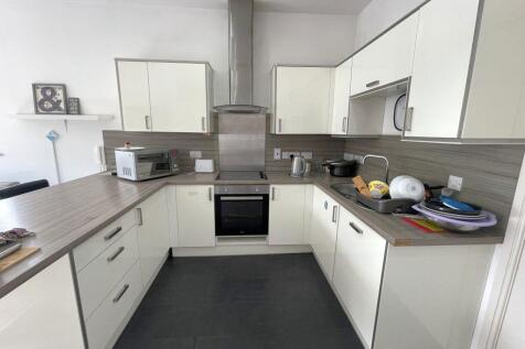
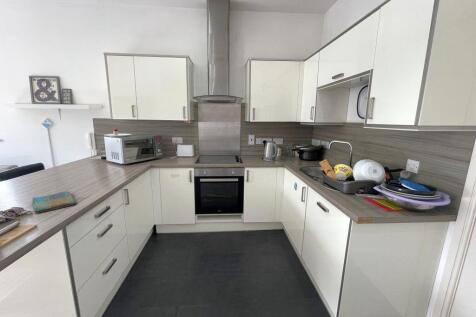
+ dish towel [31,190,77,214]
